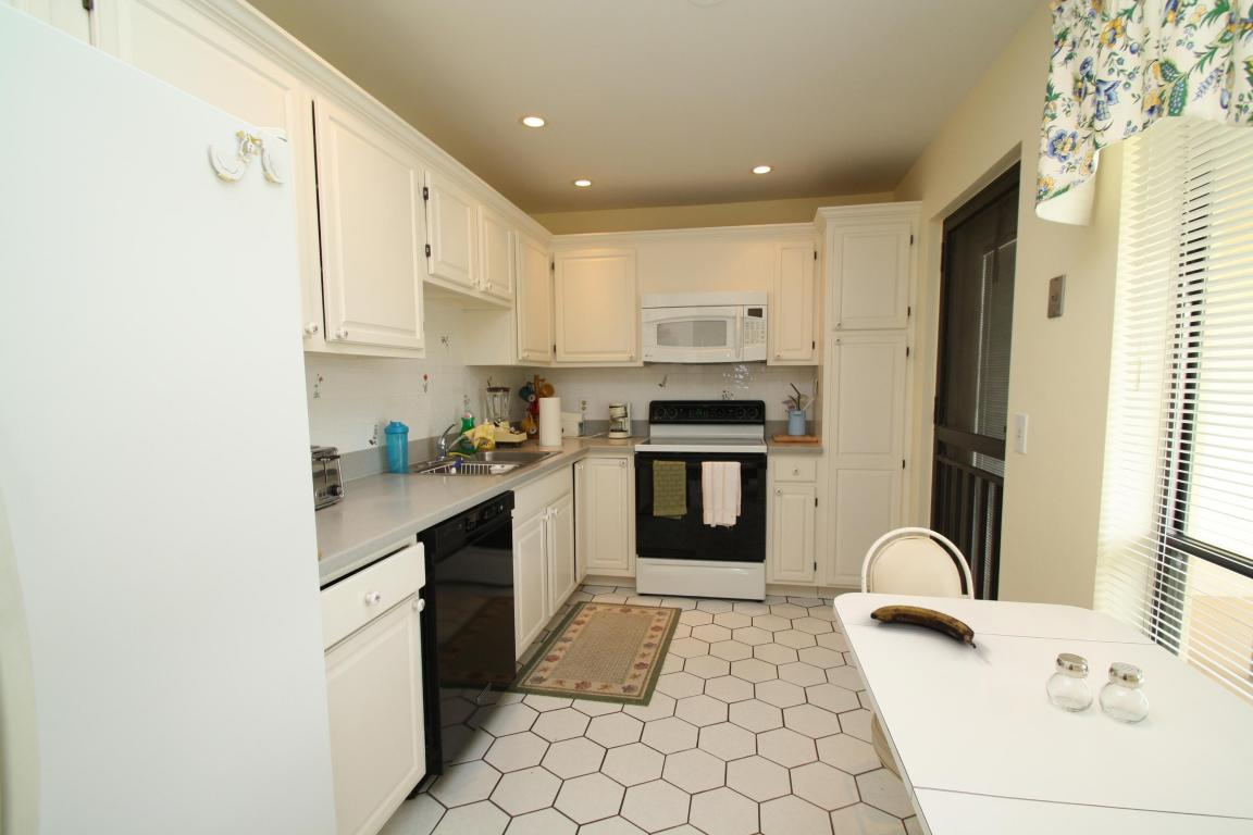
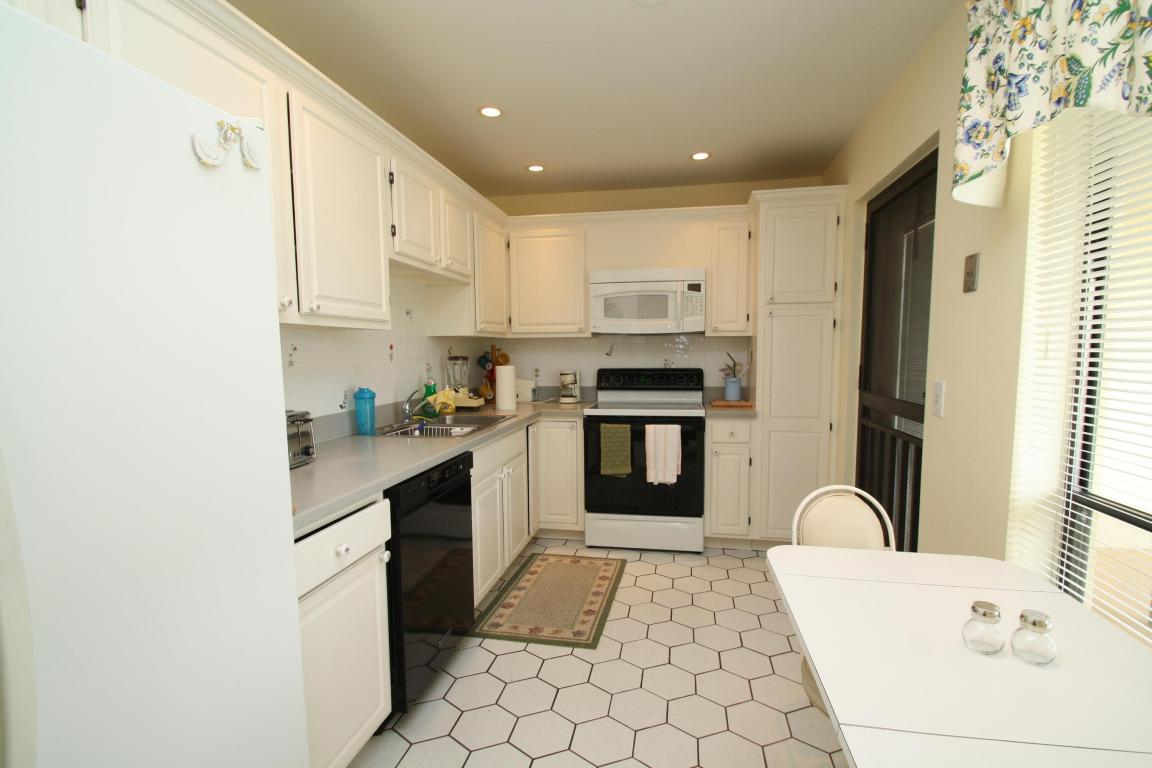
- banana [869,605,978,650]
